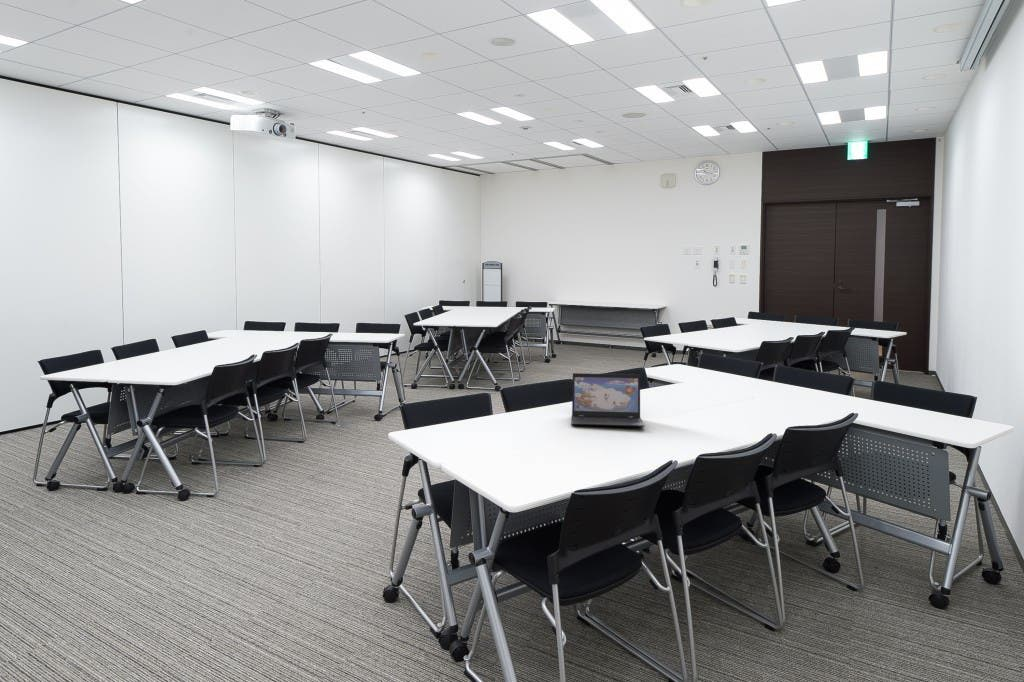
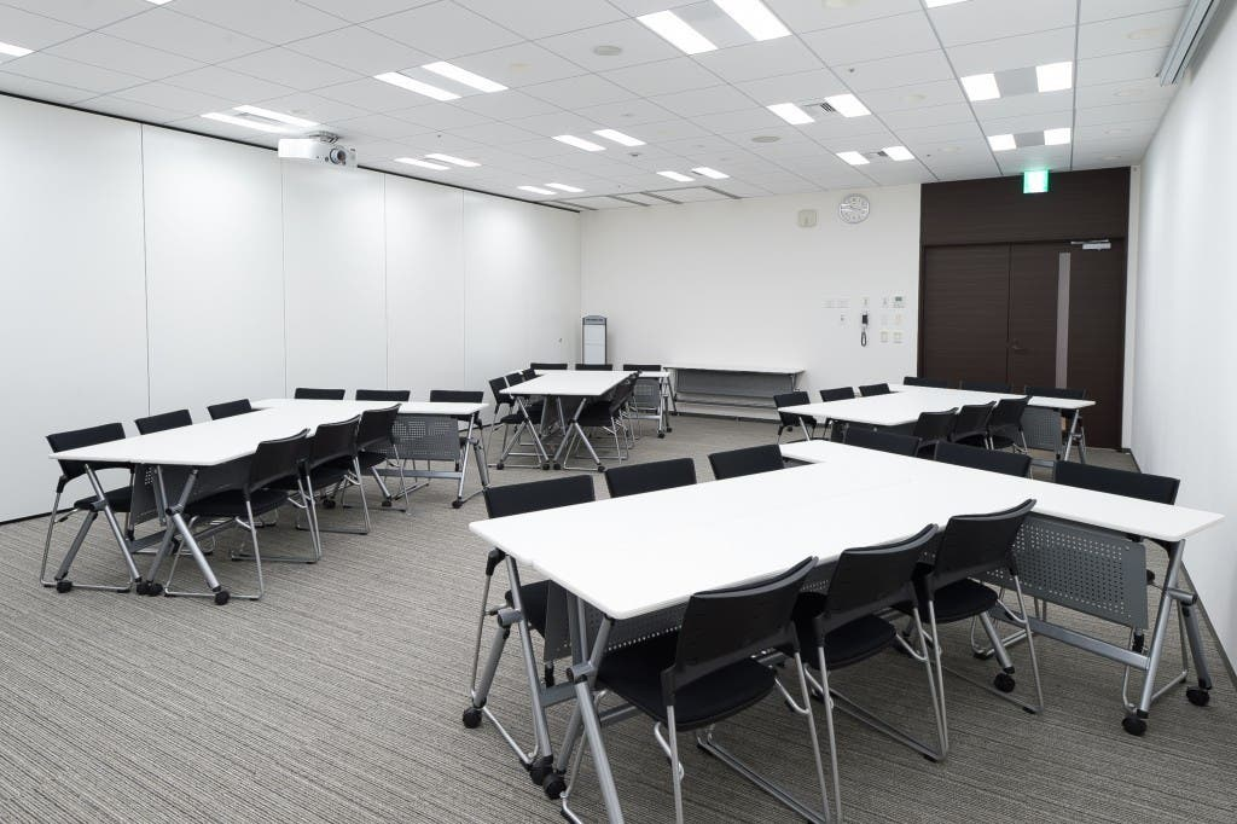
- laptop [570,372,645,428]
